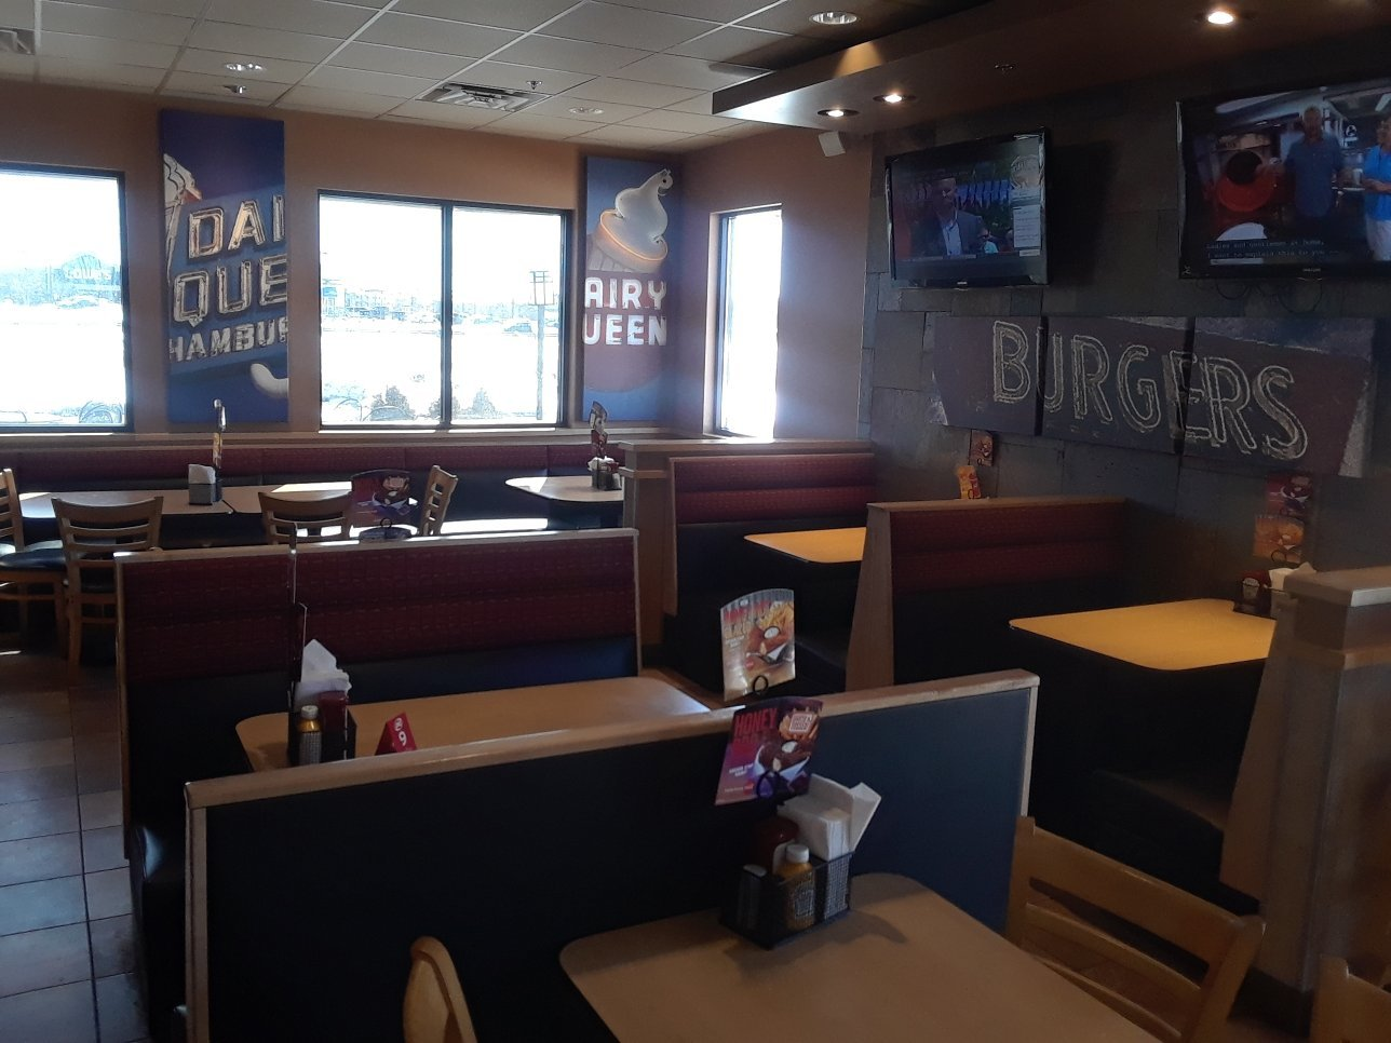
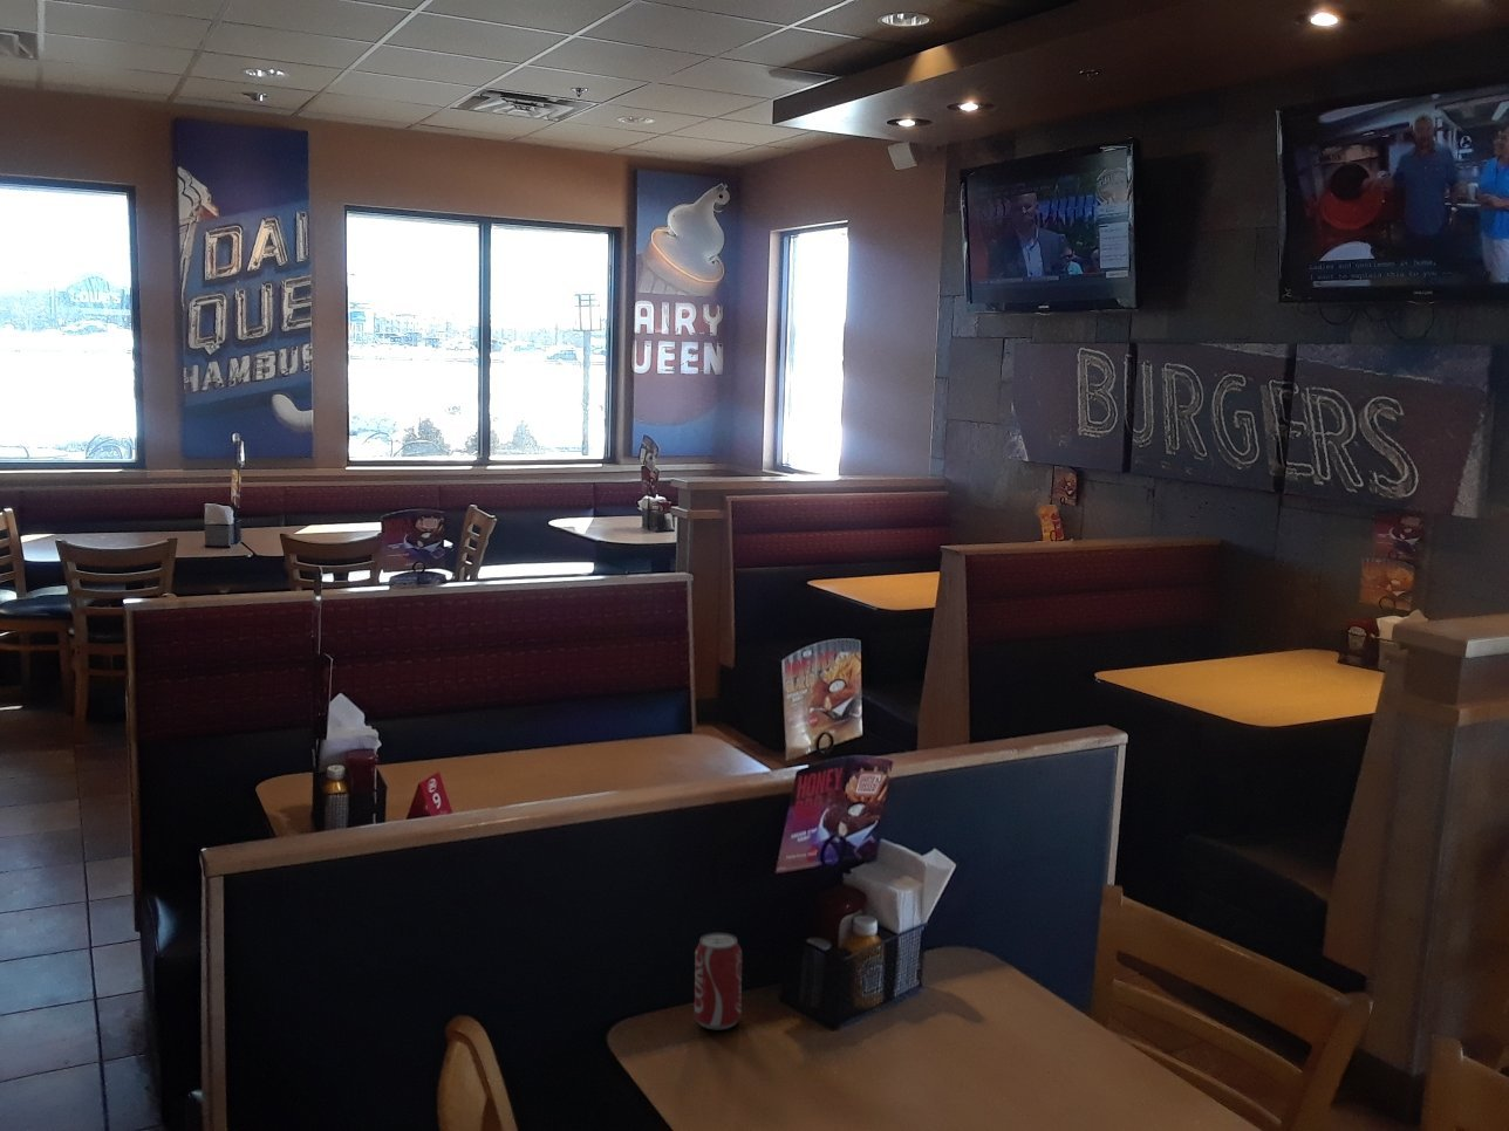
+ beverage can [694,931,743,1031]
